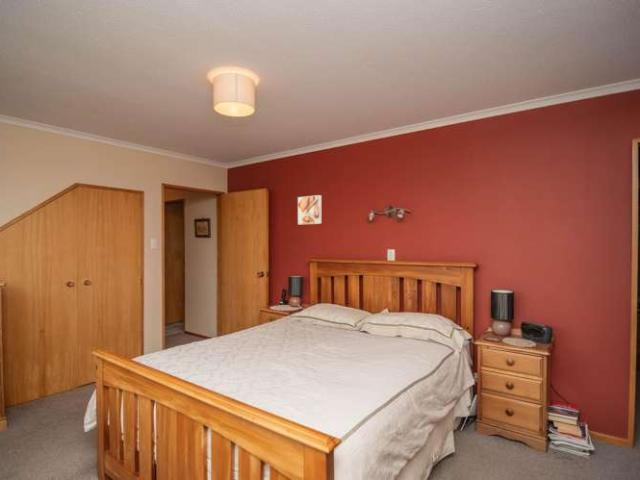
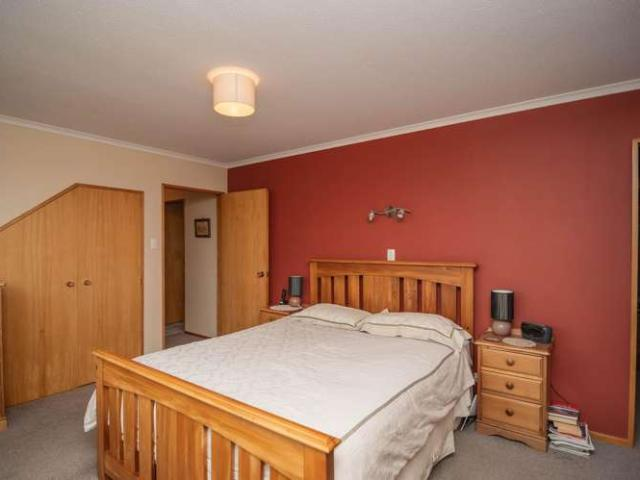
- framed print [297,194,322,225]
